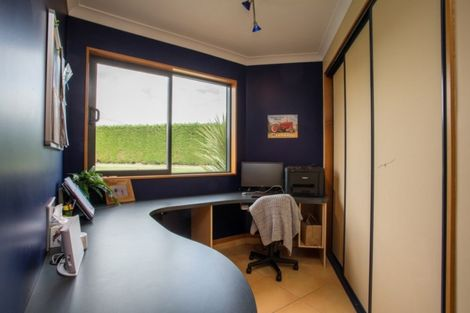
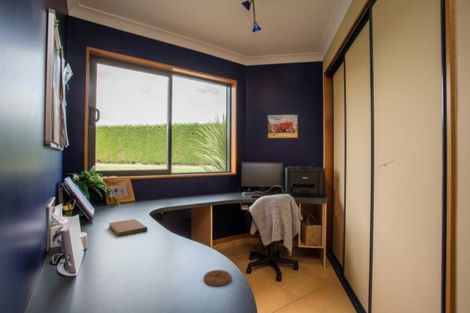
+ notebook [108,218,148,238]
+ coaster [203,269,232,287]
